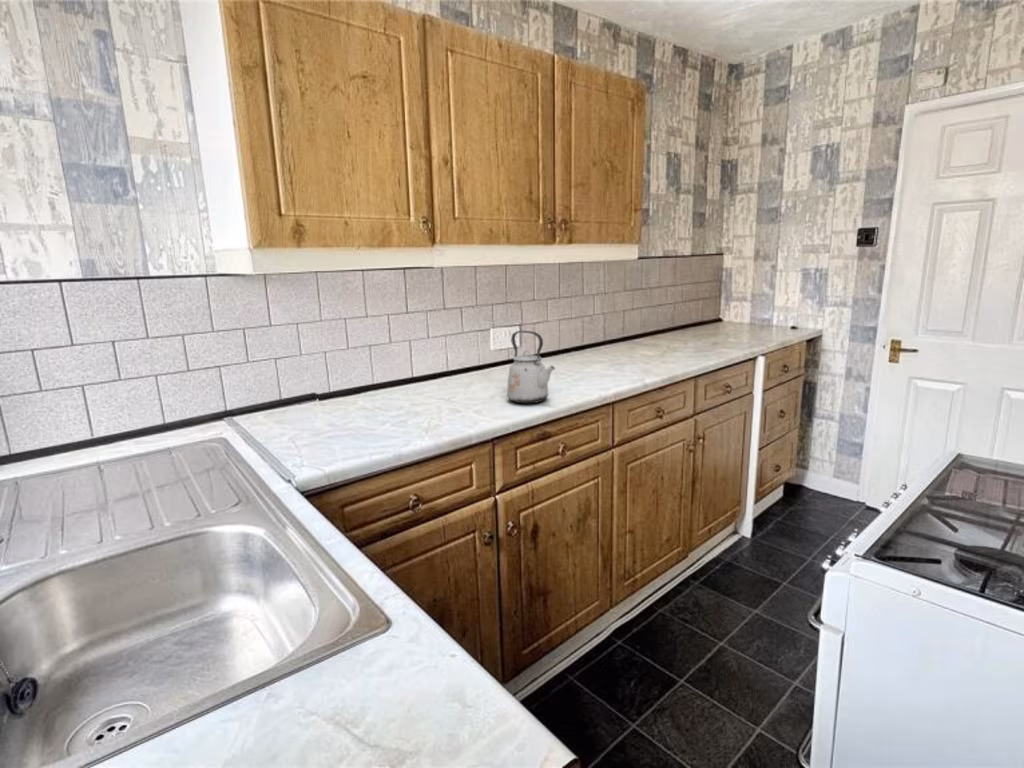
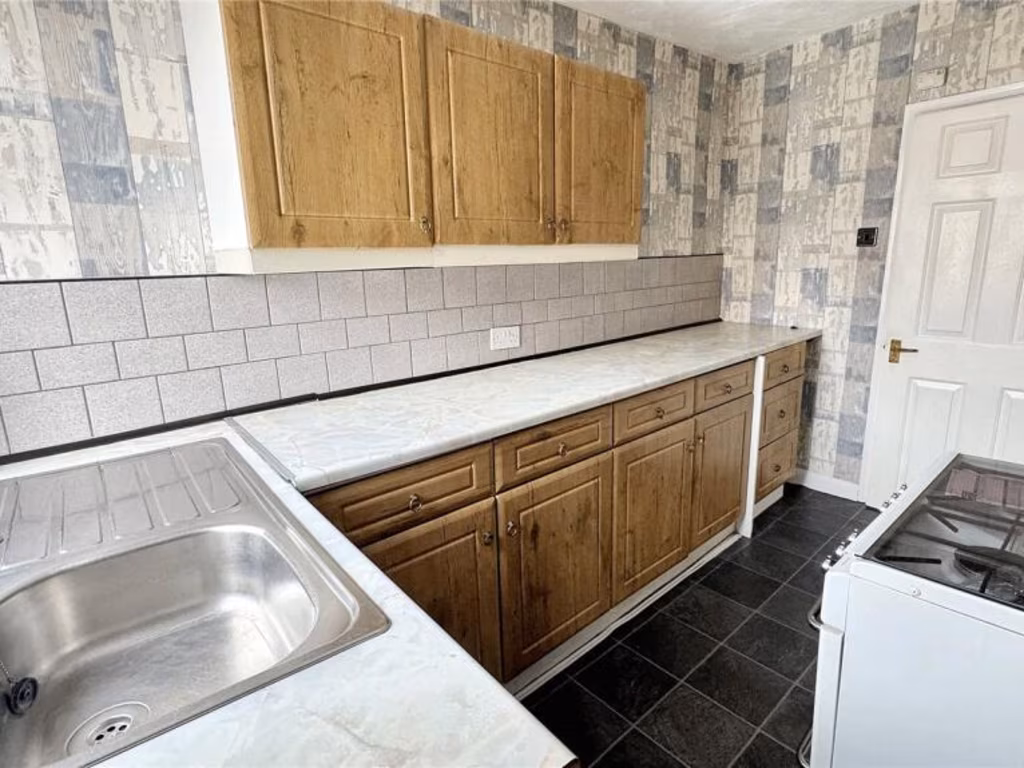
- kettle [506,330,556,405]
